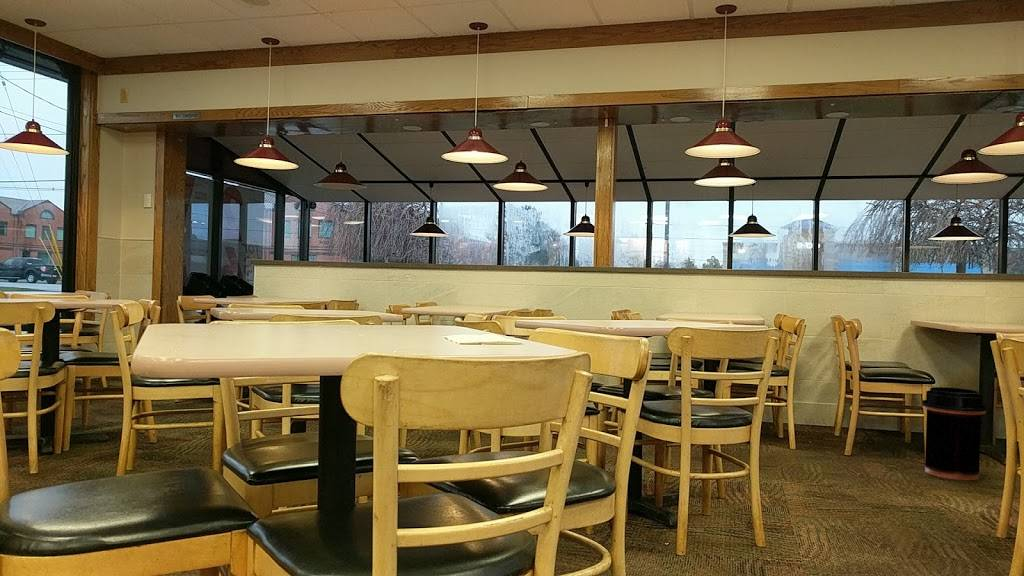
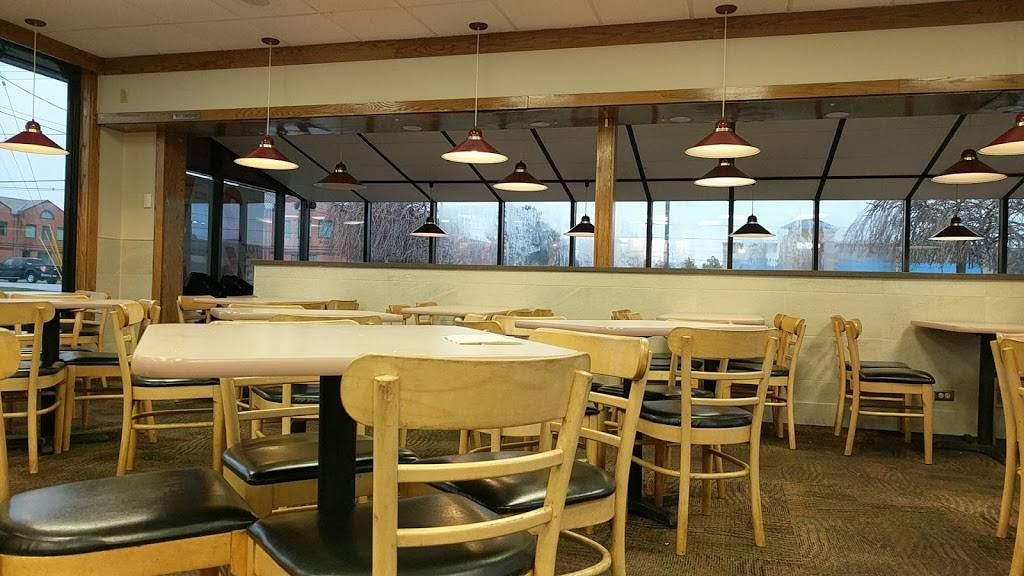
- trash can [921,386,987,481]
